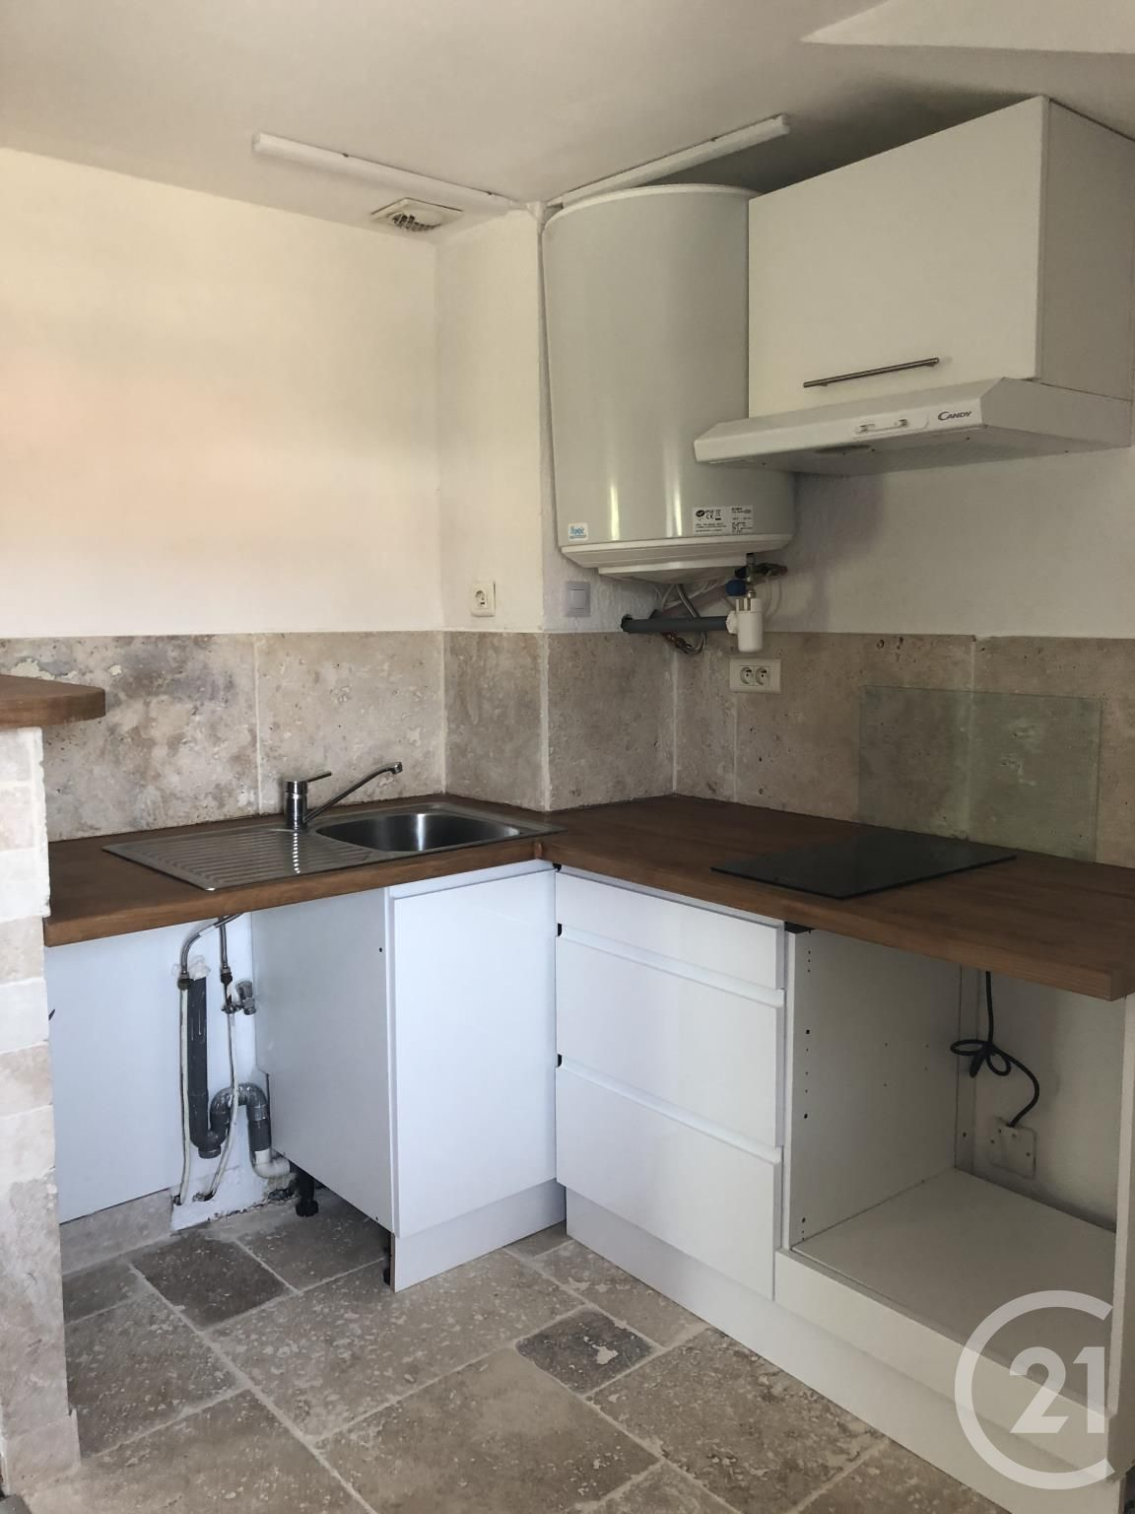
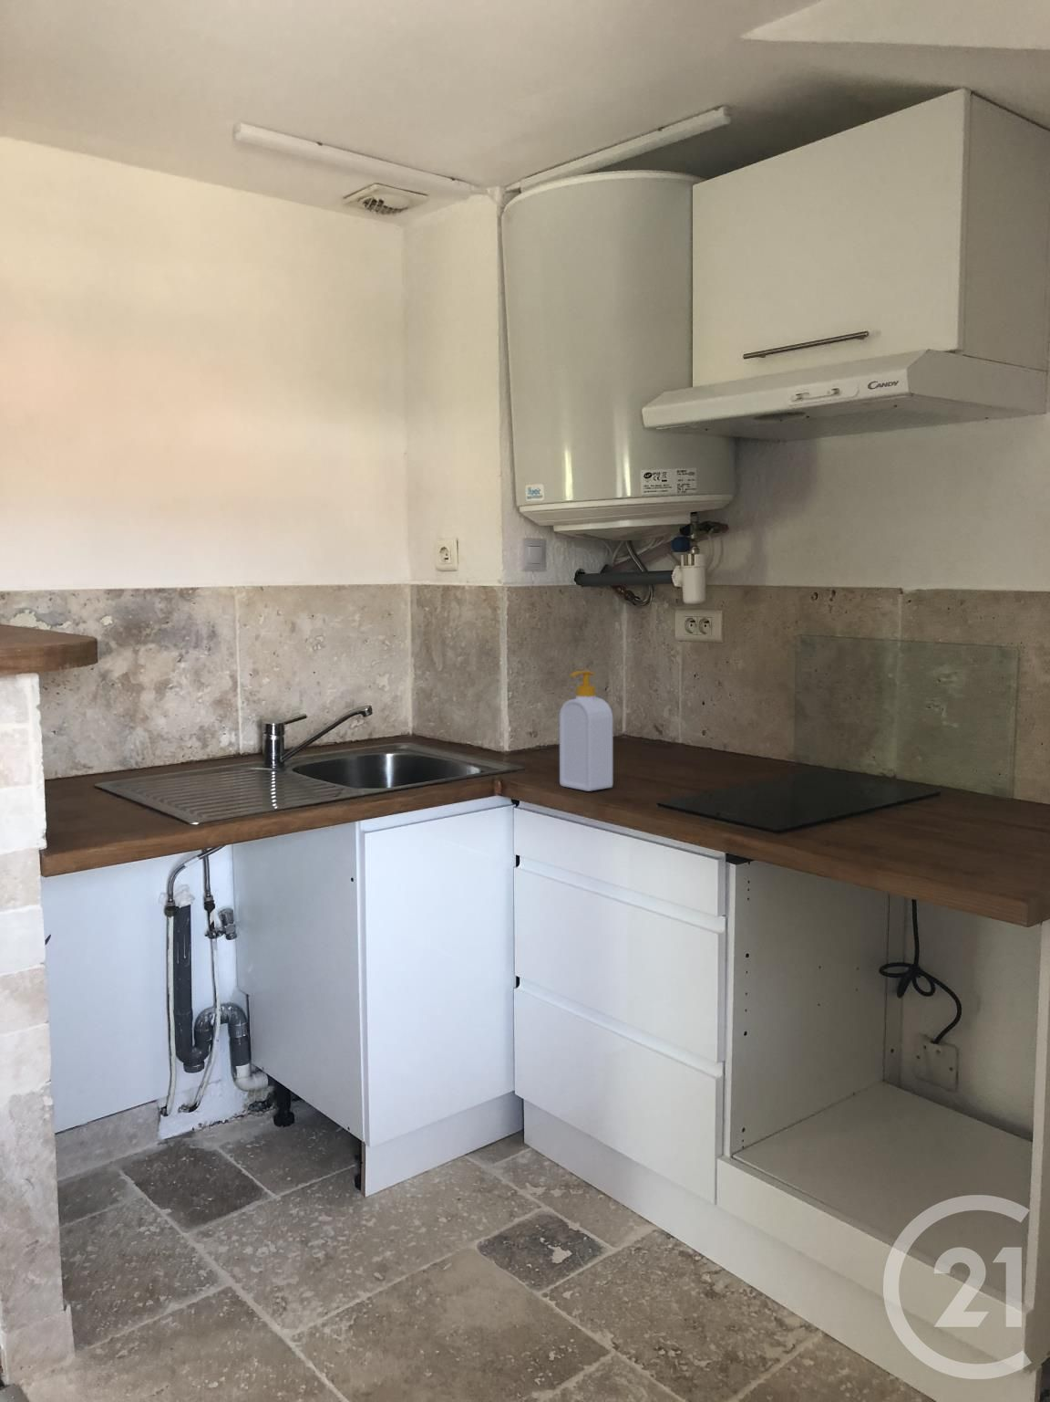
+ soap bottle [559,670,613,793]
